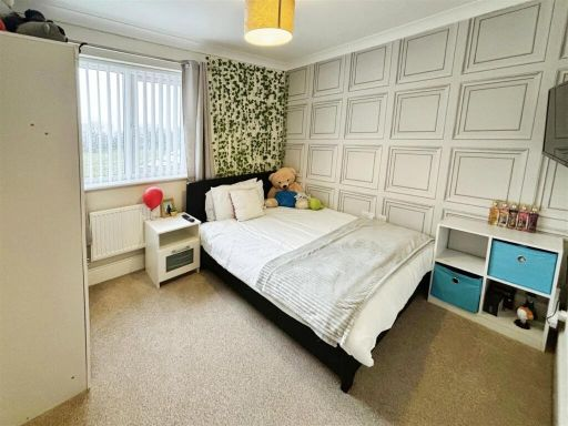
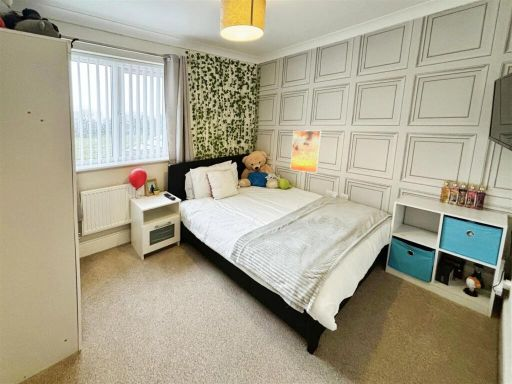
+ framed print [289,129,323,174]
